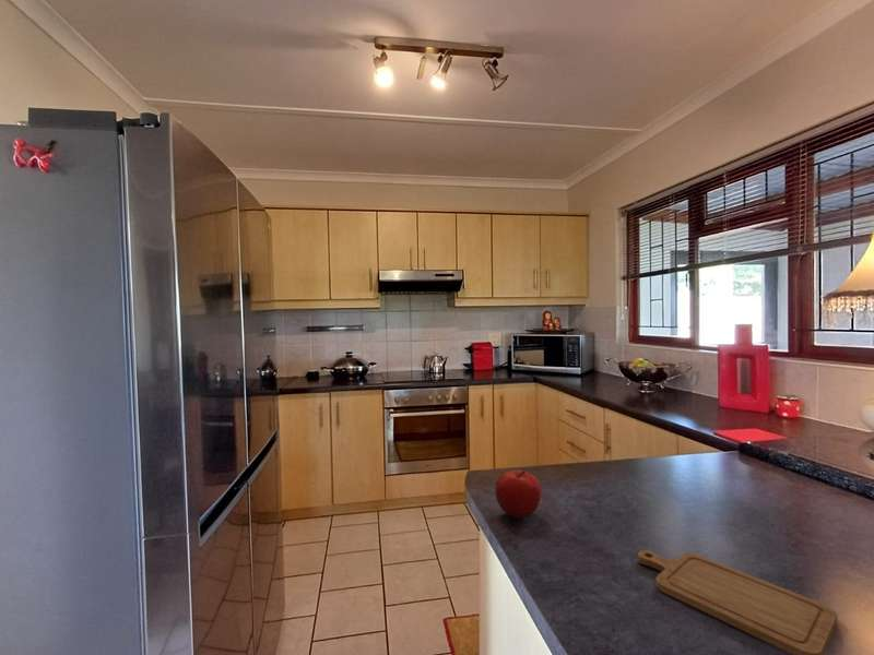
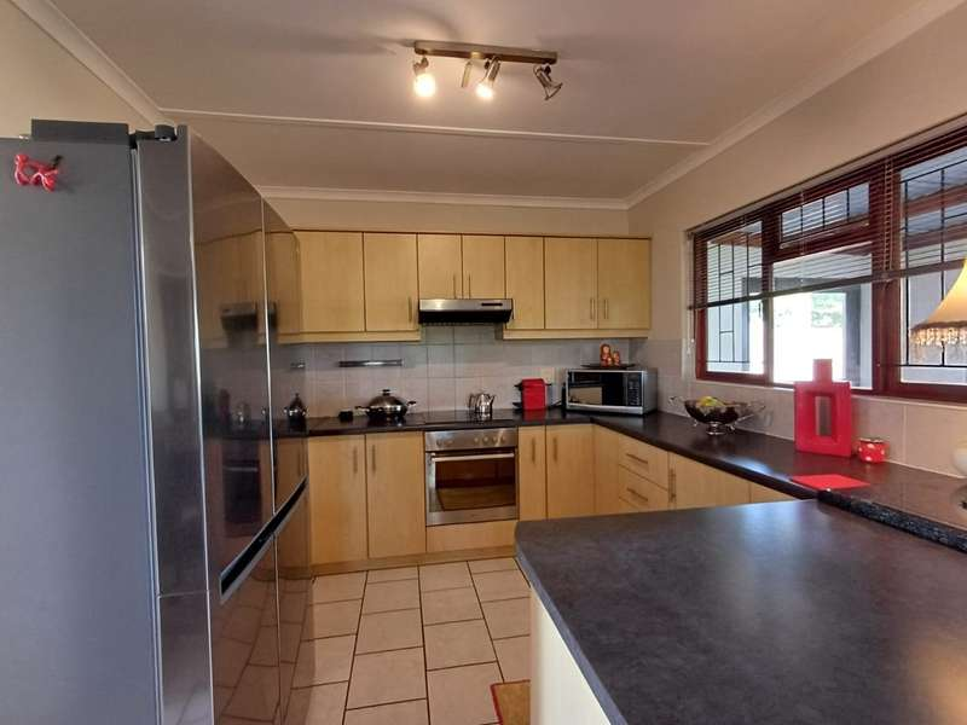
- chopping board [637,549,838,655]
- fruit [494,469,542,520]
